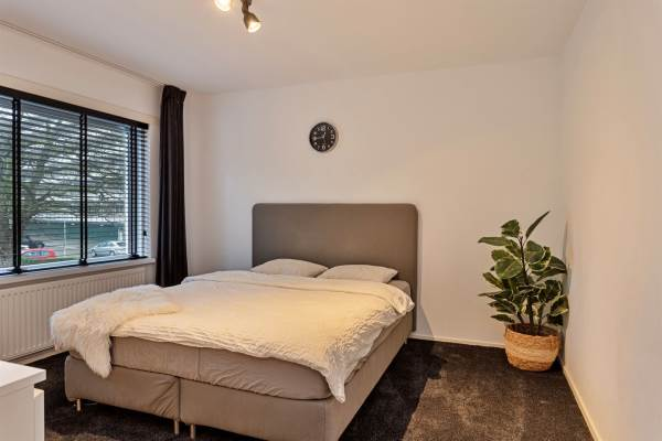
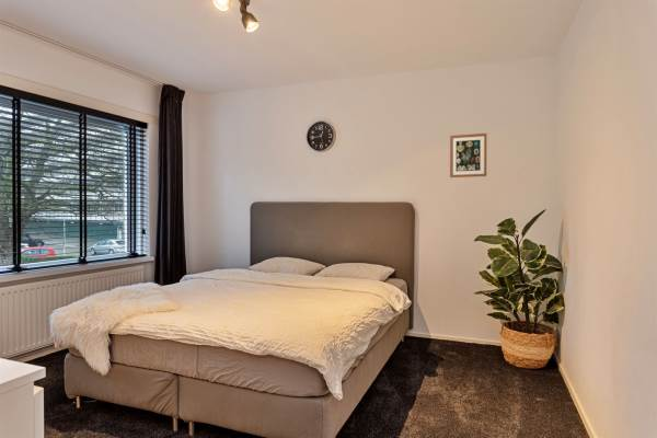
+ wall art [449,132,487,178]
